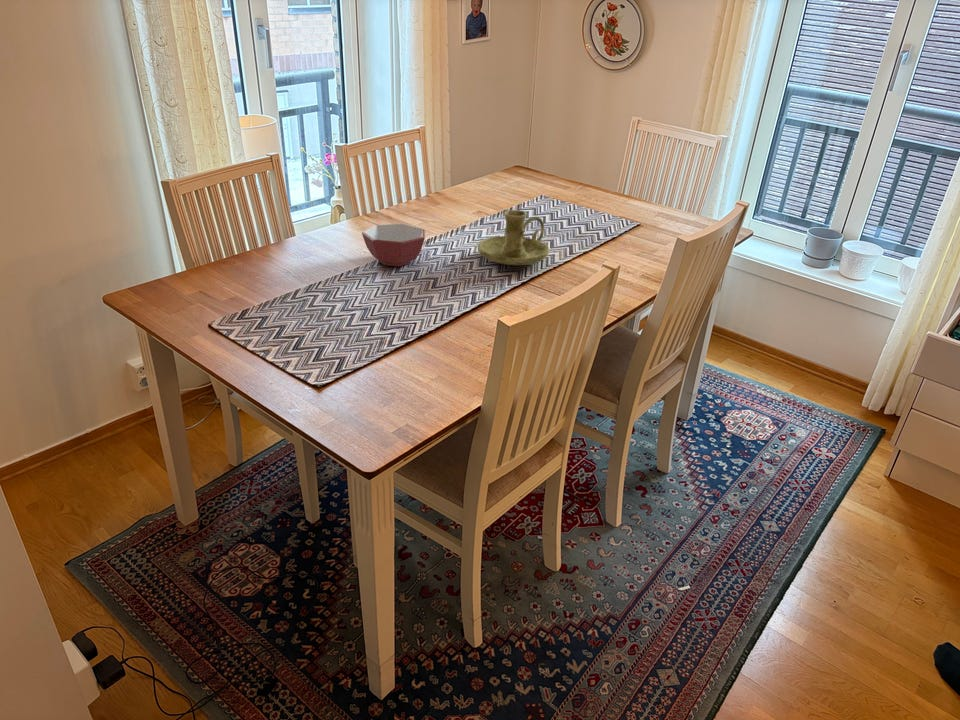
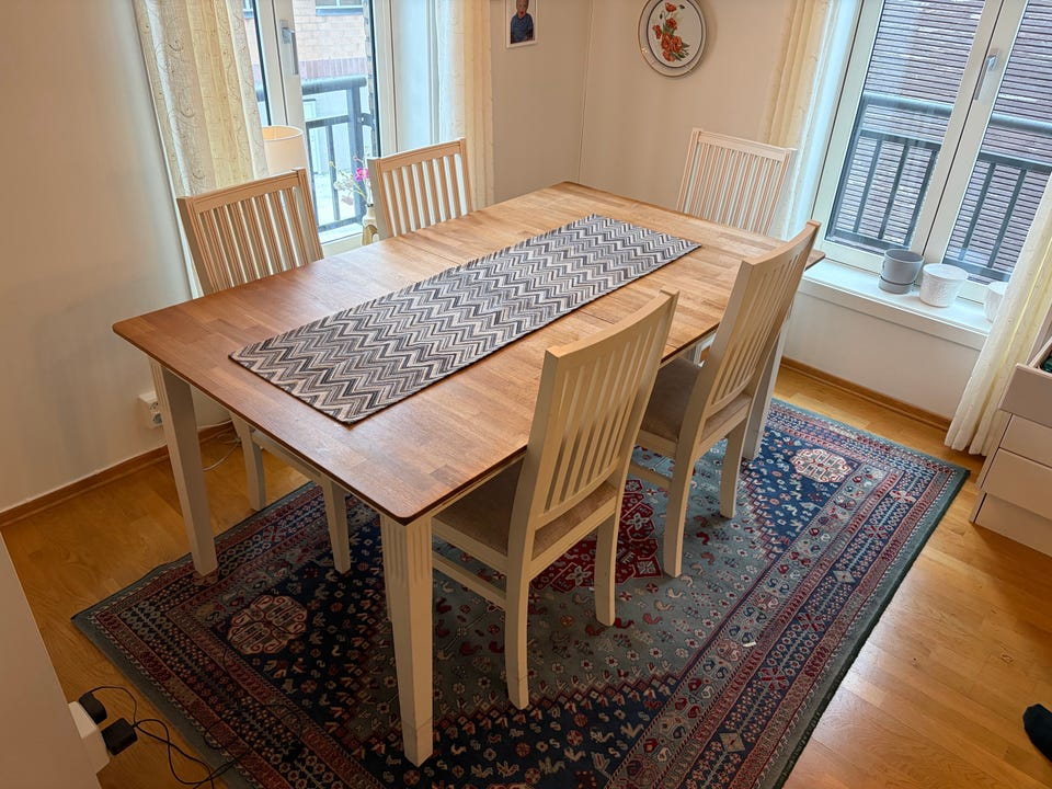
- candle holder [477,209,550,266]
- bowl [361,223,426,267]
